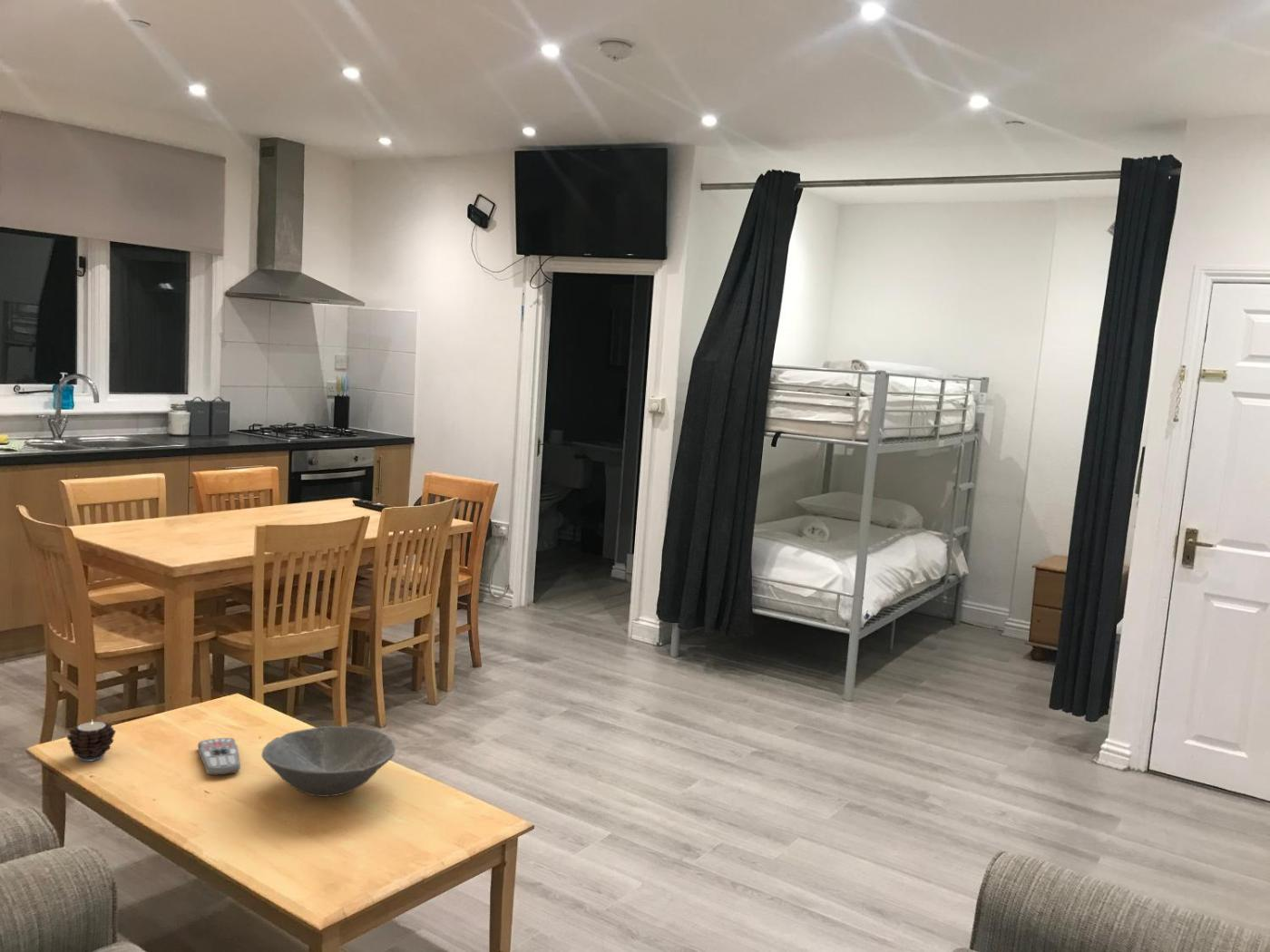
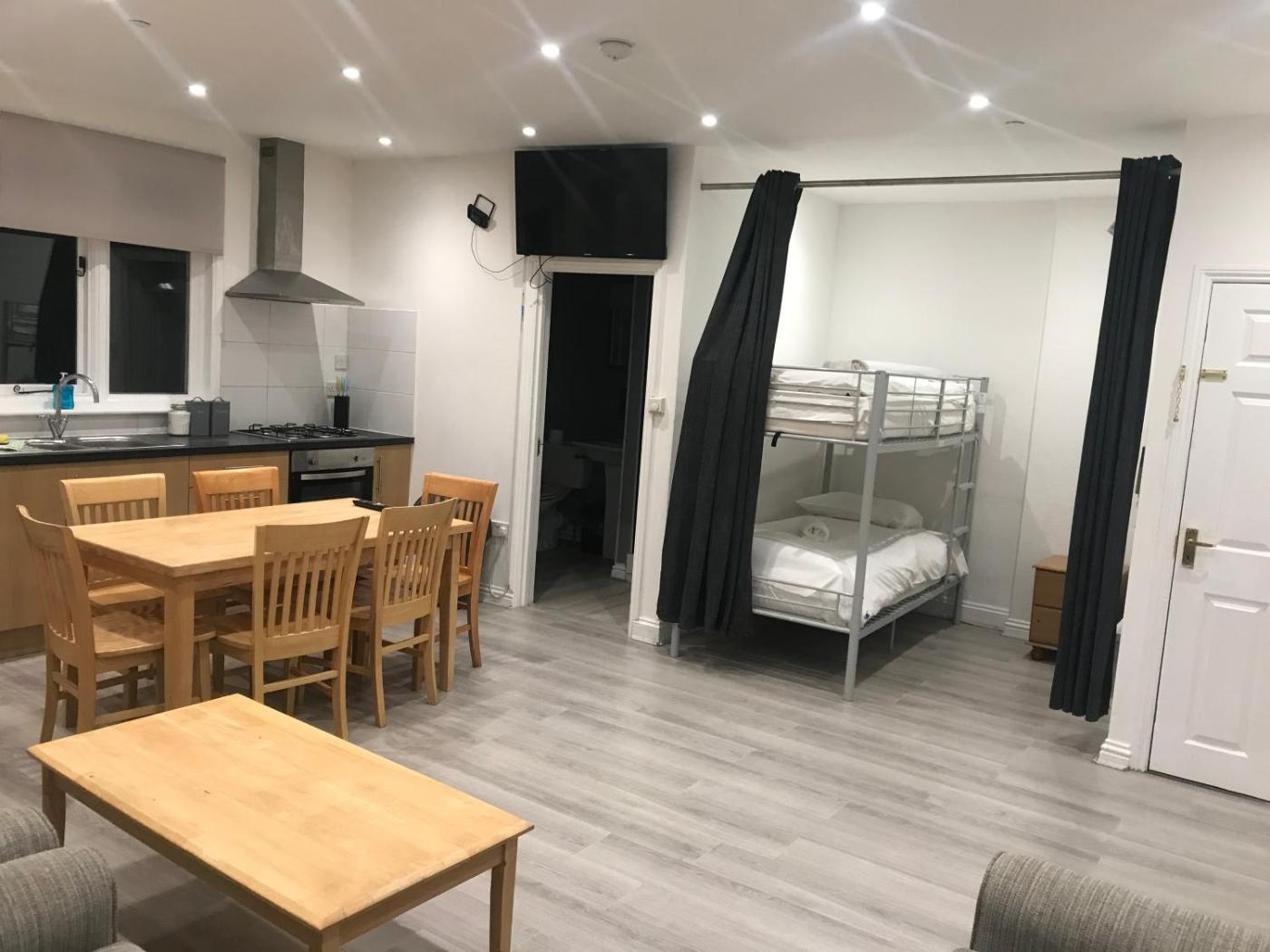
- bowl [260,725,396,798]
- candle [66,719,117,763]
- remote control [197,737,241,776]
